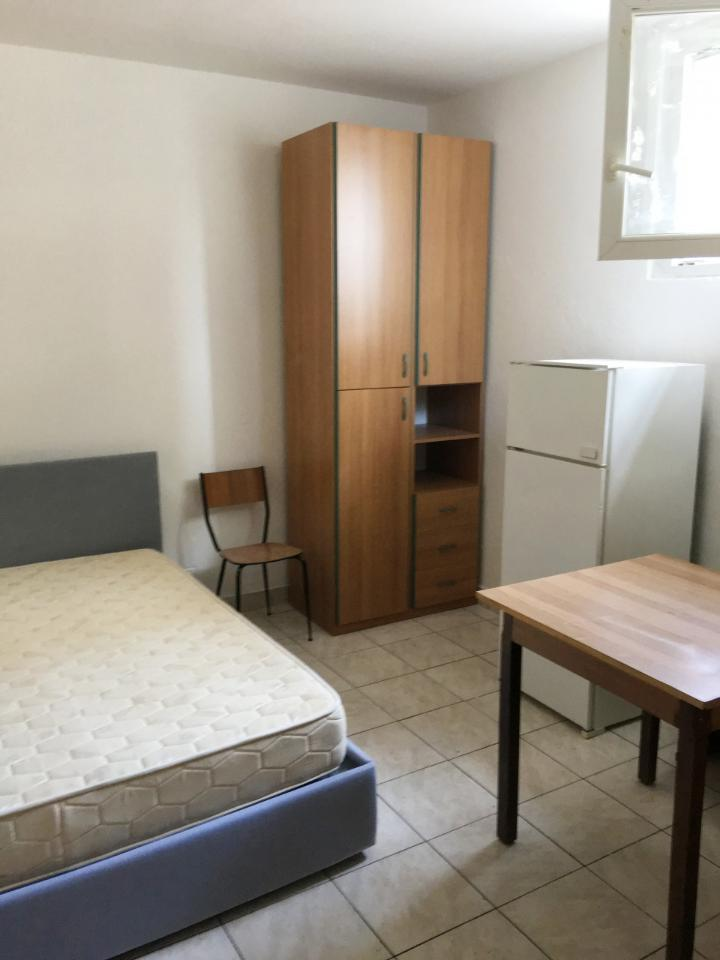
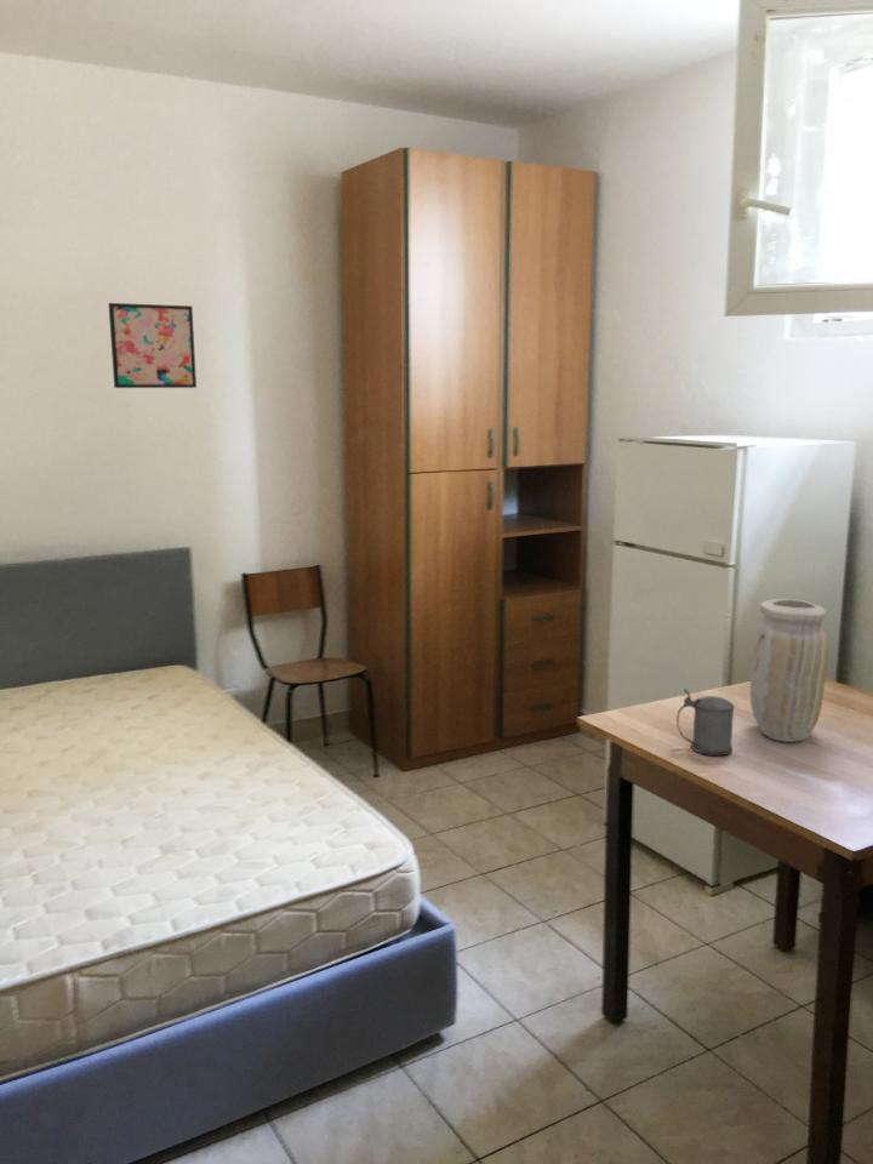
+ beer stein [675,687,736,757]
+ wall art [107,302,198,389]
+ vase [749,598,831,743]
